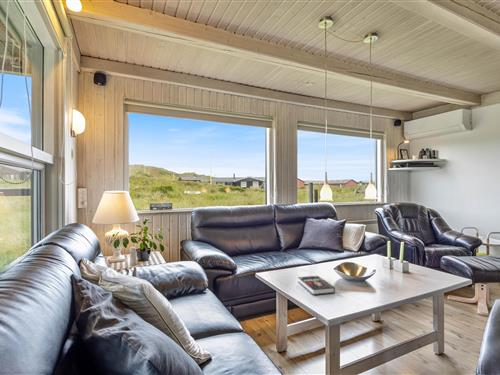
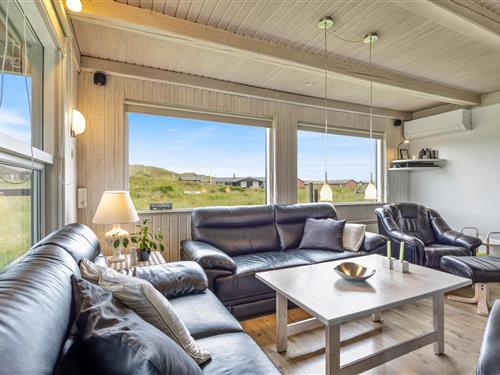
- book [297,275,336,296]
